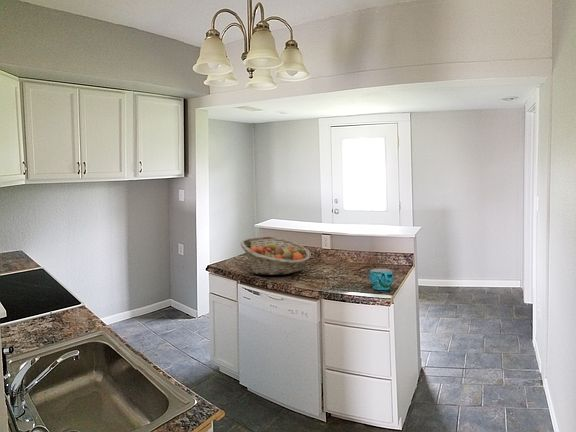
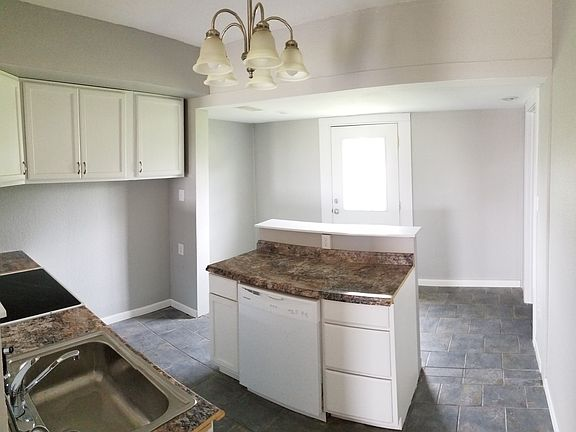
- fruit basket [240,236,312,276]
- cup [368,268,394,291]
